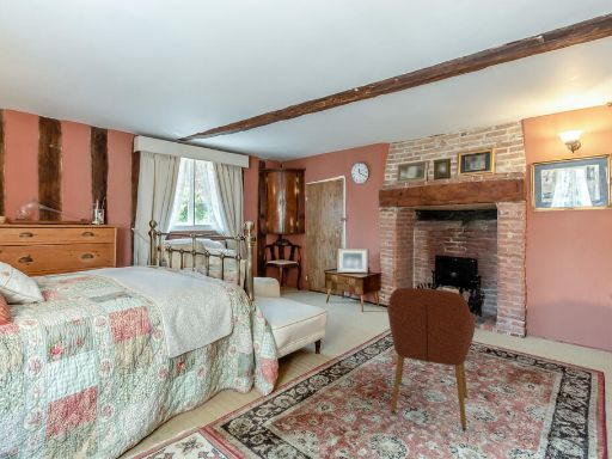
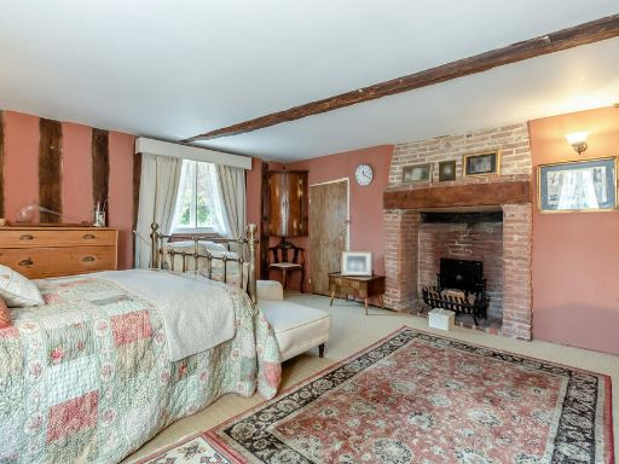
- armchair [386,287,477,430]
